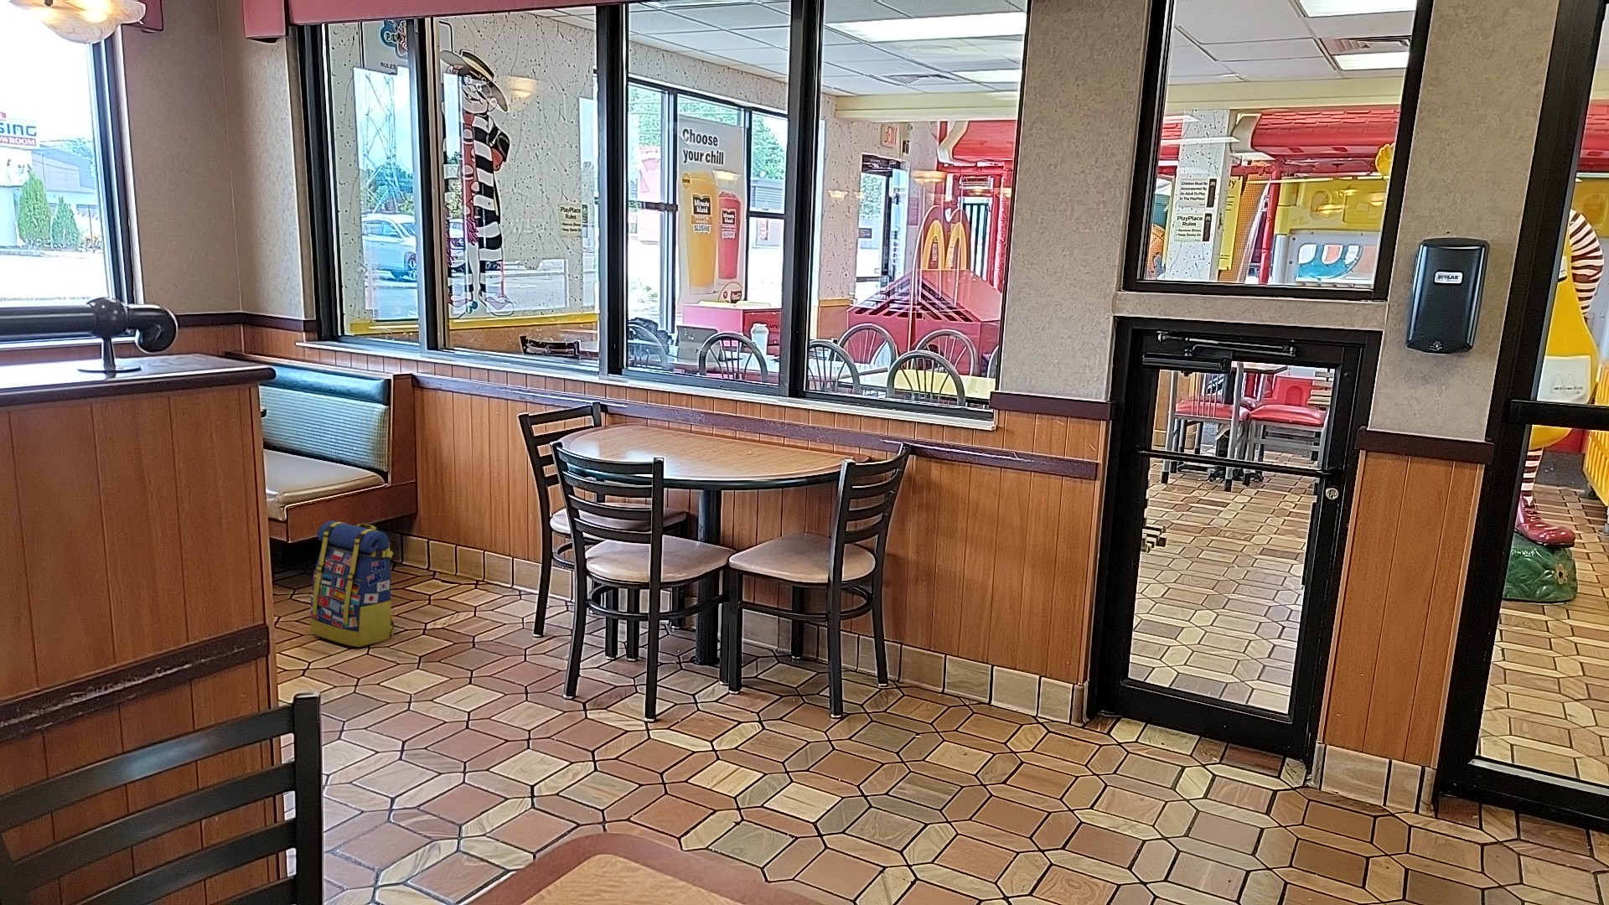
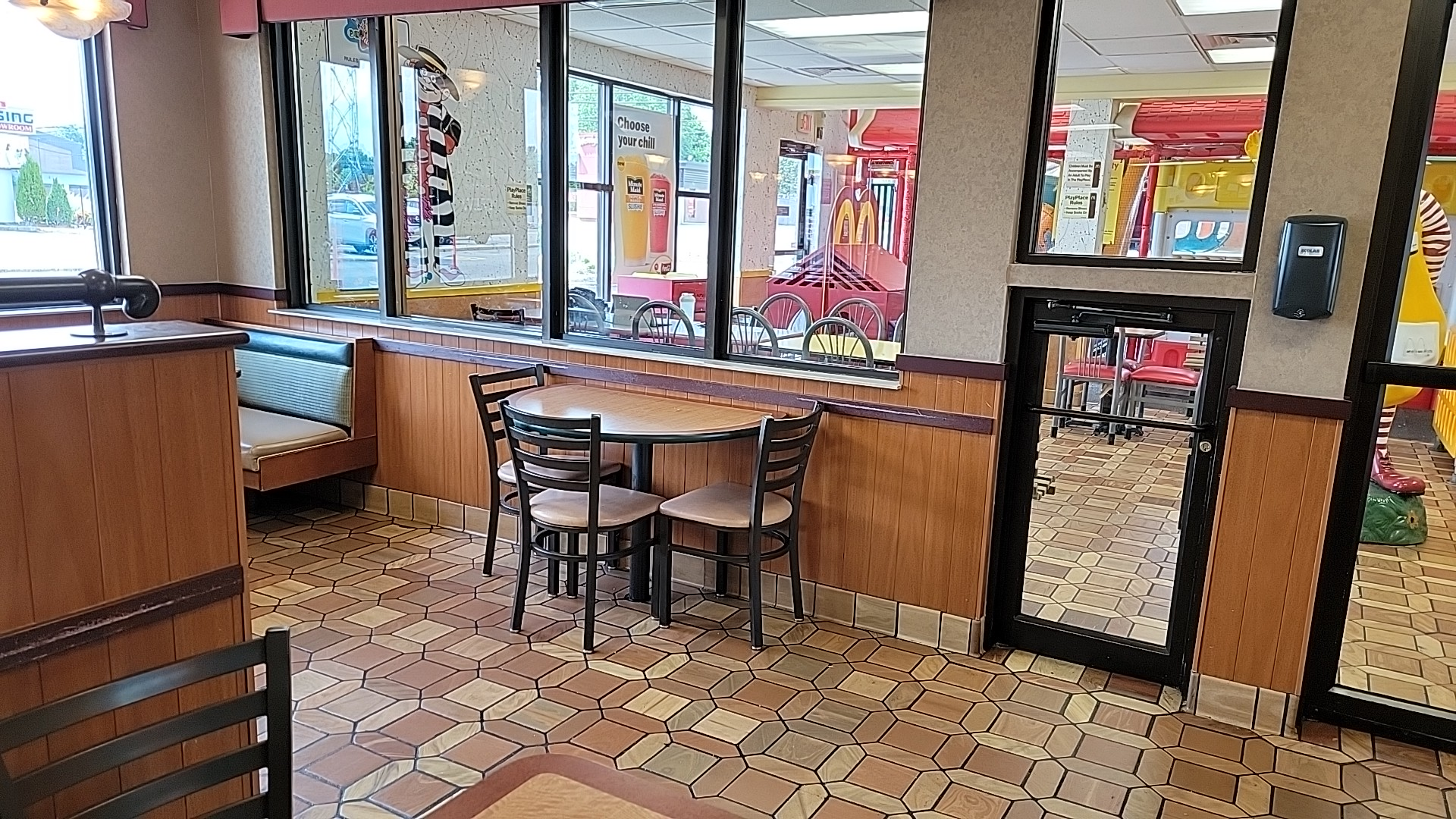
- backpack [309,519,396,648]
